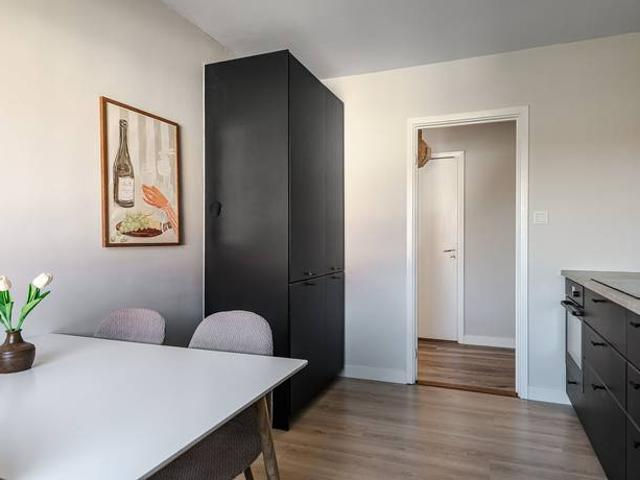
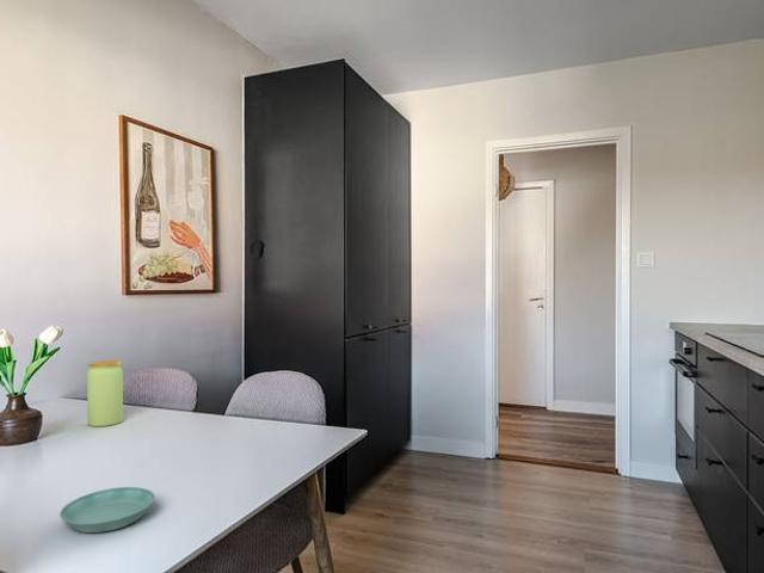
+ jar [86,359,124,427]
+ saucer [58,486,156,534]
